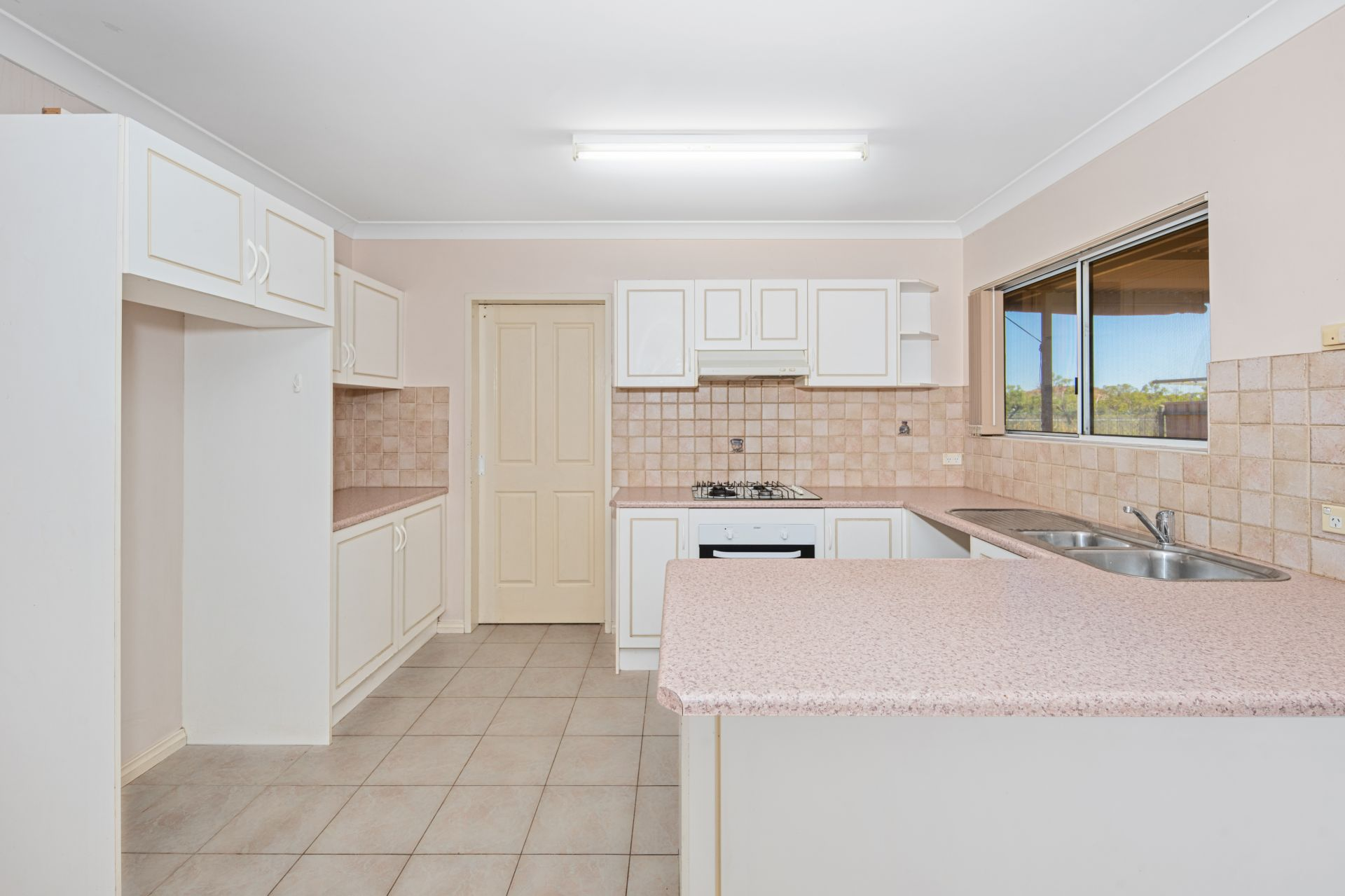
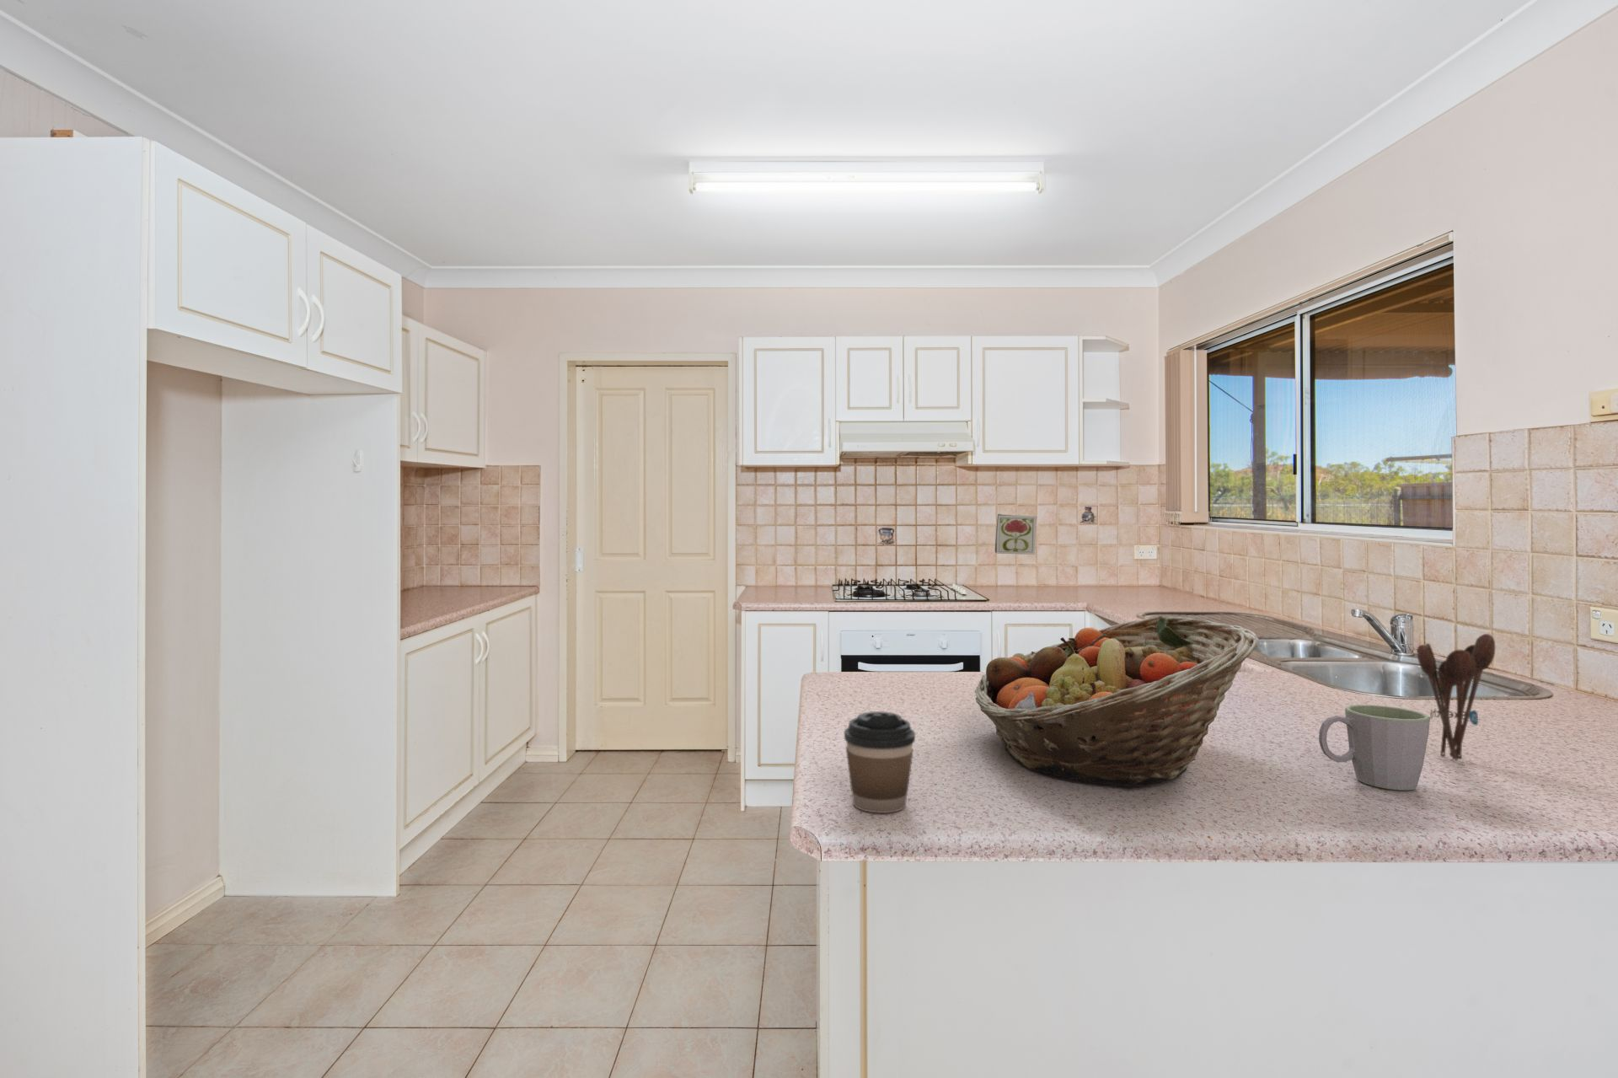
+ mug [1318,704,1430,790]
+ utensil holder [1416,633,1495,762]
+ coffee cup [843,711,915,815]
+ fruit basket [974,615,1260,789]
+ decorative tile [995,514,1037,556]
